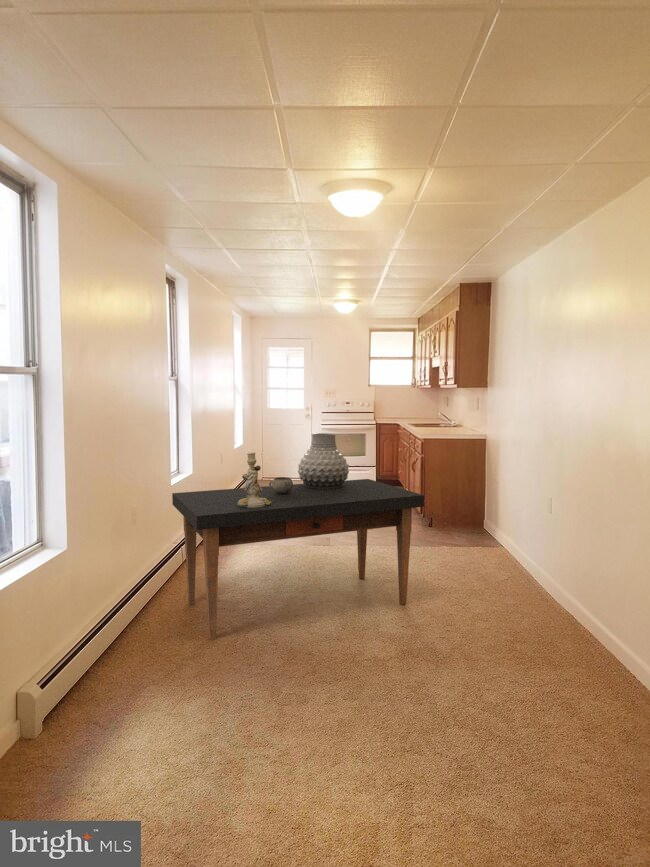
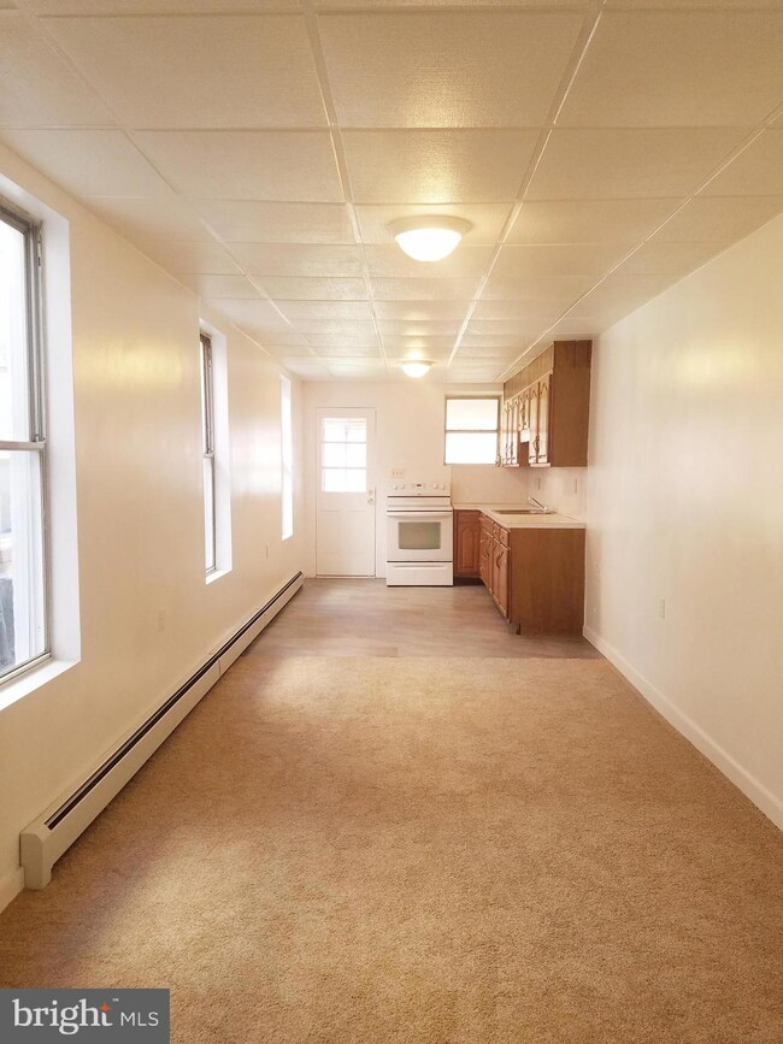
- vase [297,432,350,489]
- candlestick [237,451,272,508]
- dining table [171,478,425,641]
- decorative bowl [268,476,294,494]
